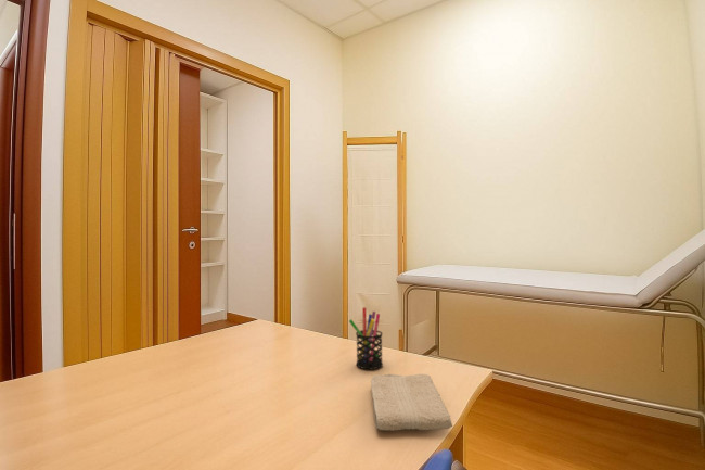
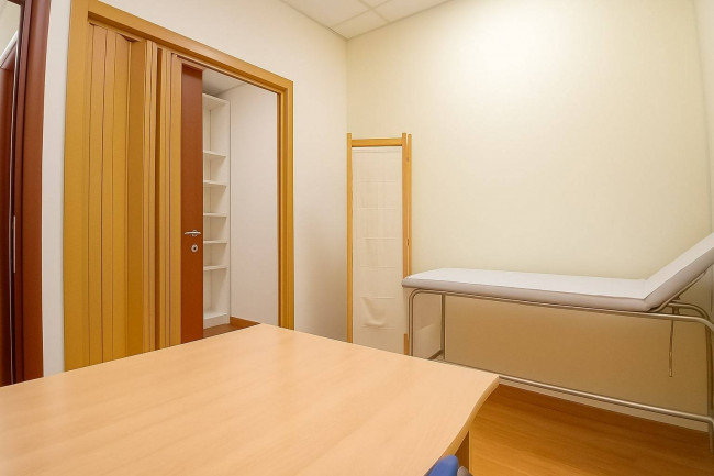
- pen holder [348,306,384,370]
- washcloth [370,373,453,432]
